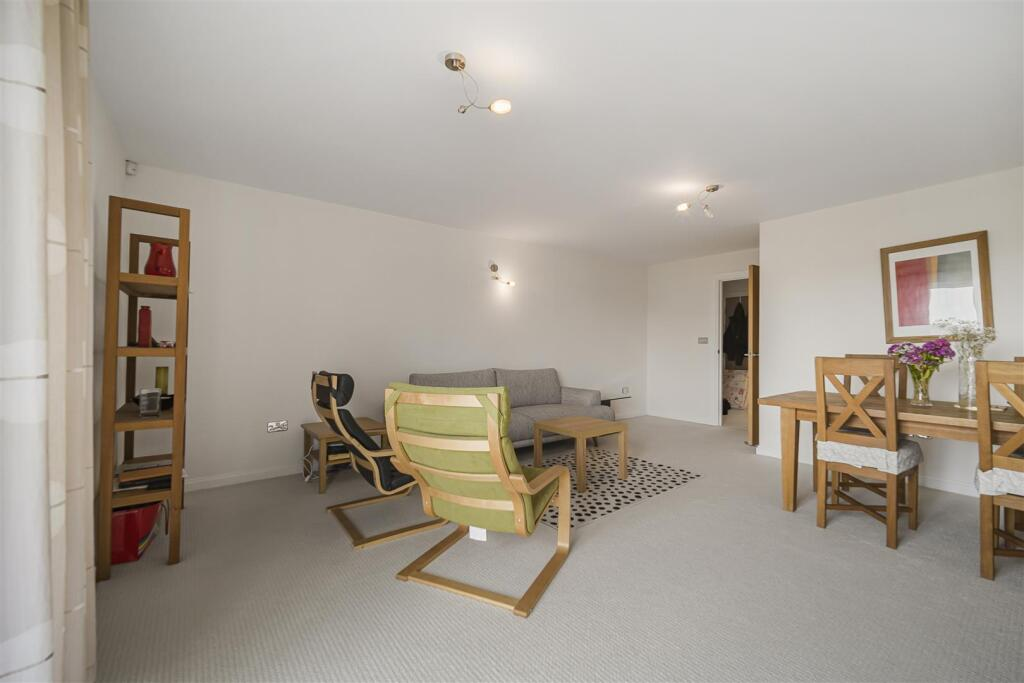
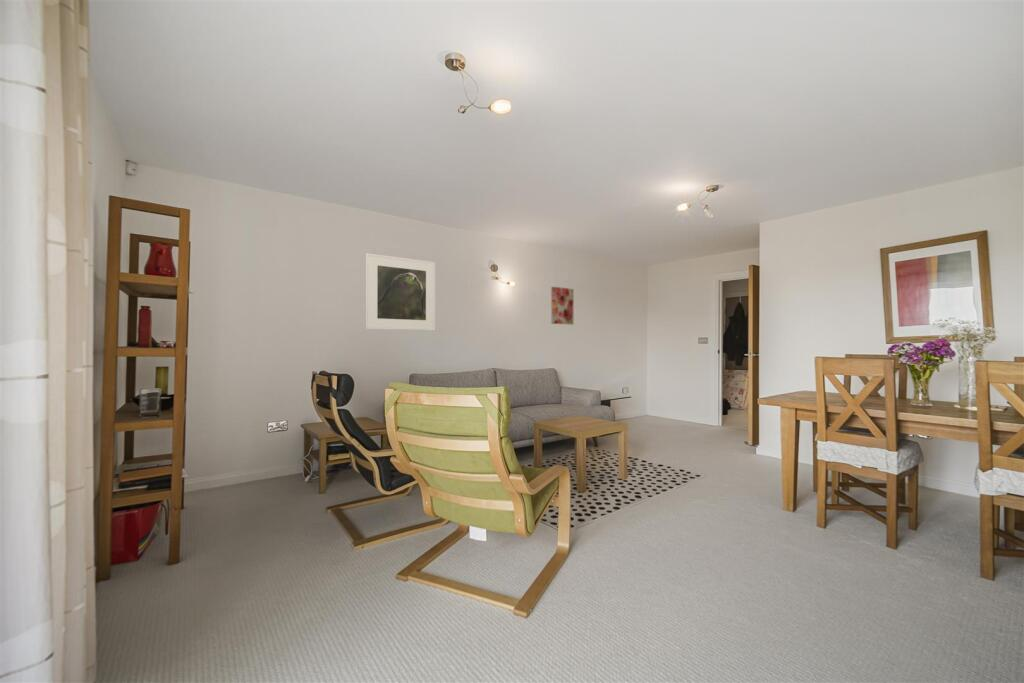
+ wall art [550,286,574,325]
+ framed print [365,252,436,332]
